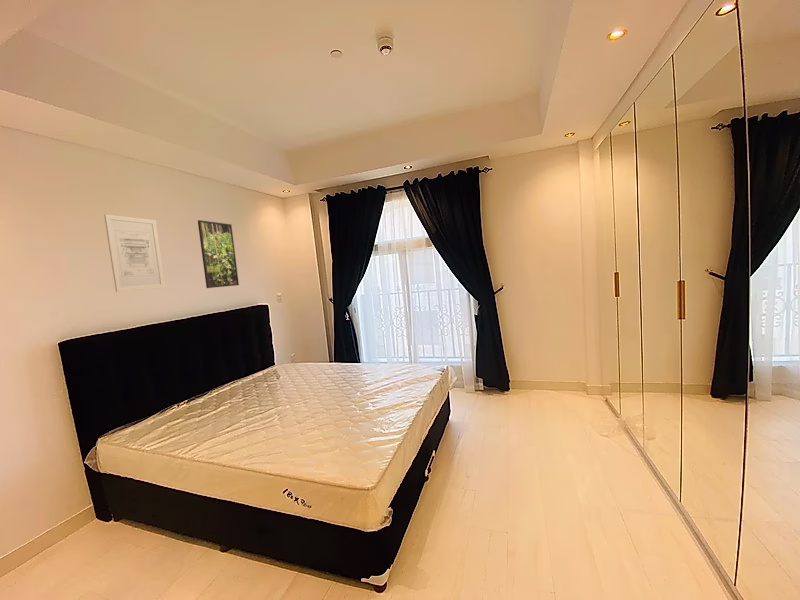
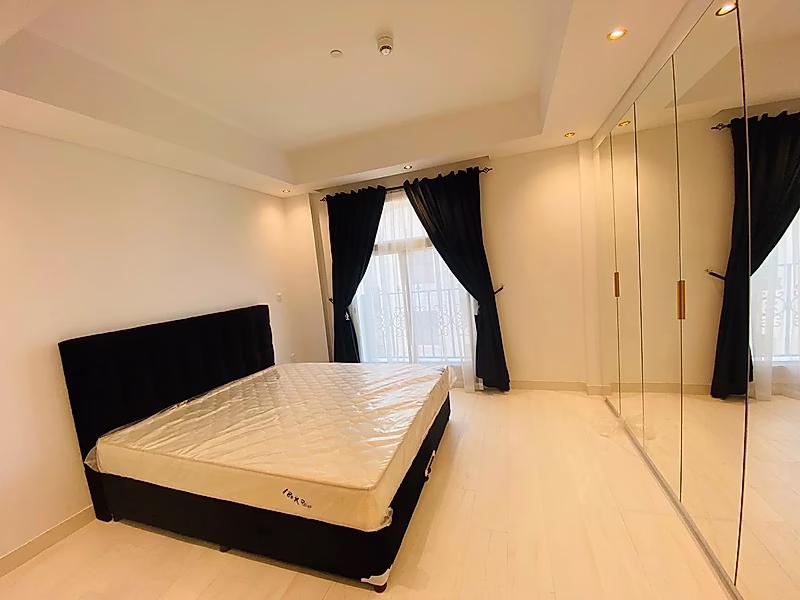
- wall art [103,213,166,293]
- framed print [197,219,240,289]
